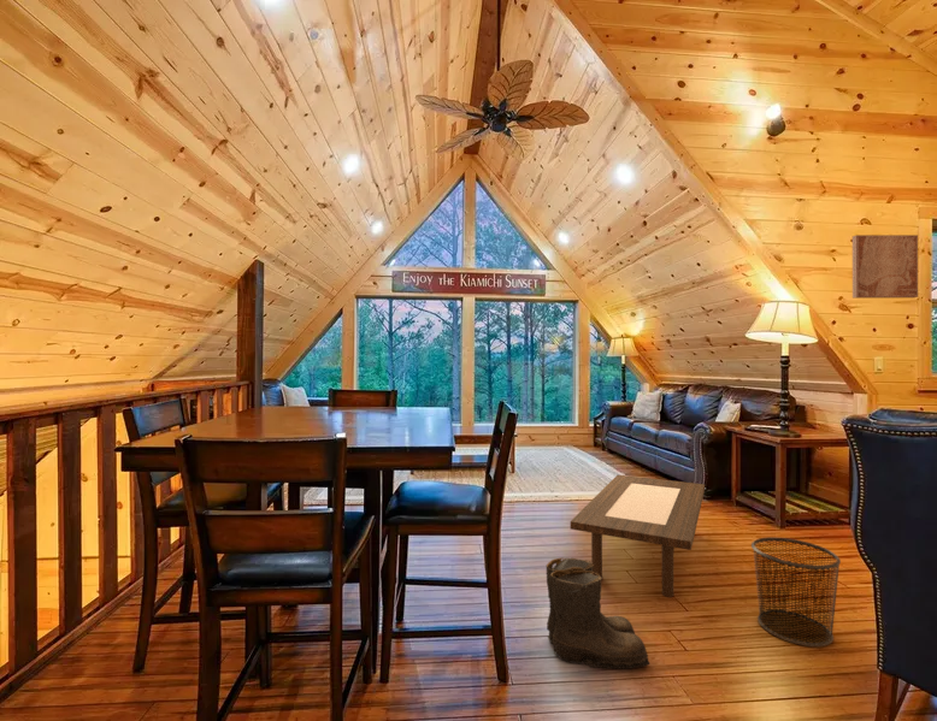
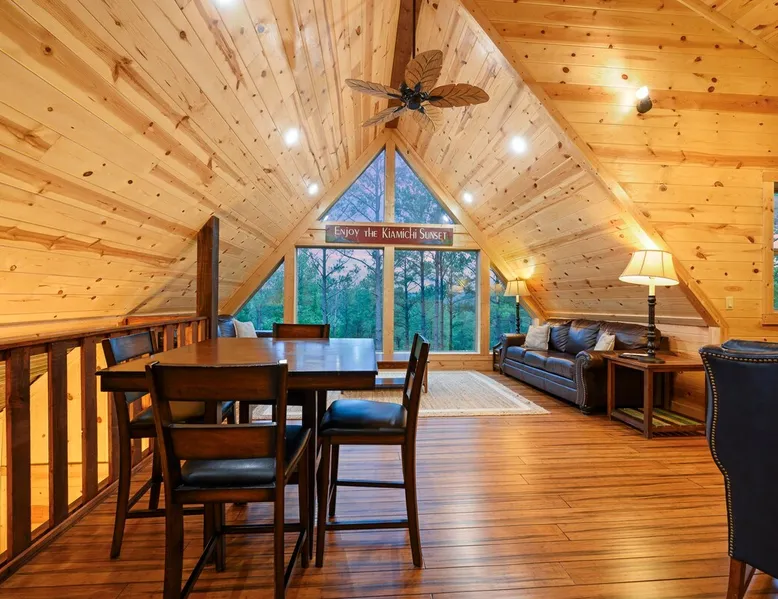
- waste bin [750,536,842,648]
- coffee table [570,473,706,598]
- wall art [851,234,919,300]
- boots [544,556,650,670]
